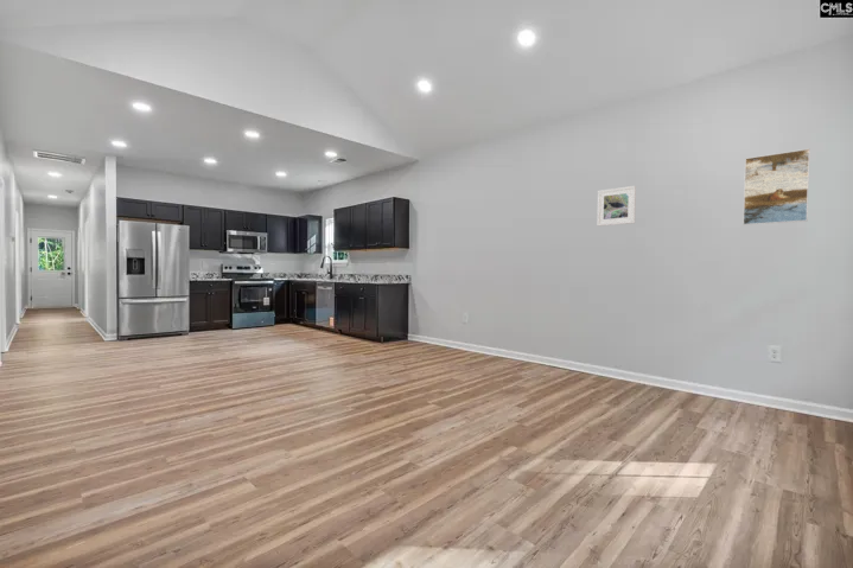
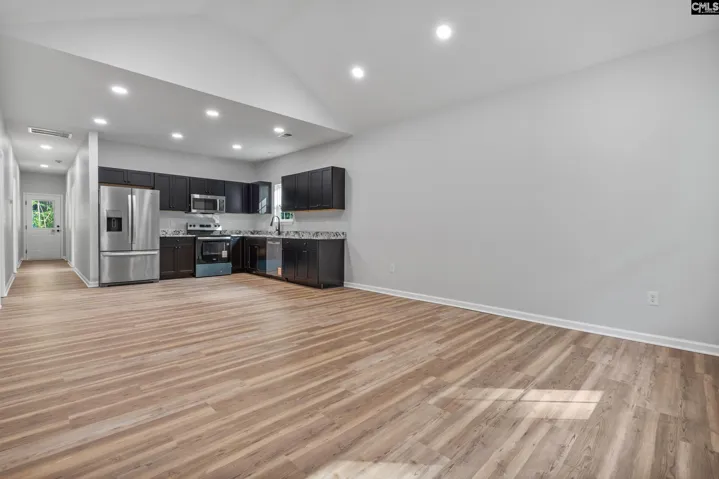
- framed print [596,185,637,228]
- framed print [741,147,811,226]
